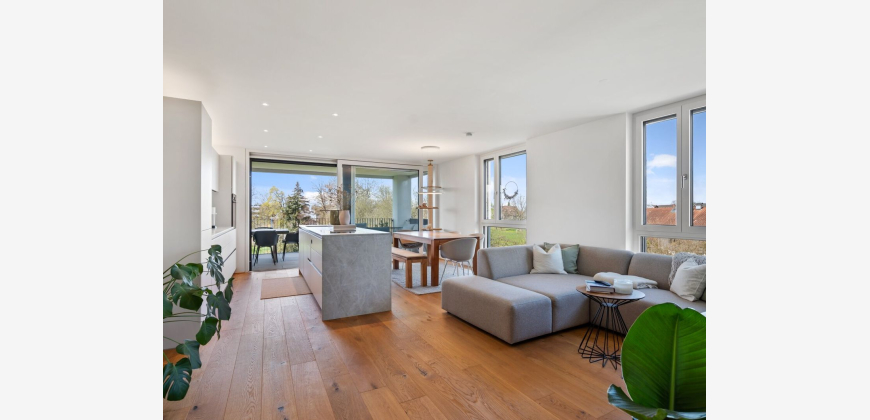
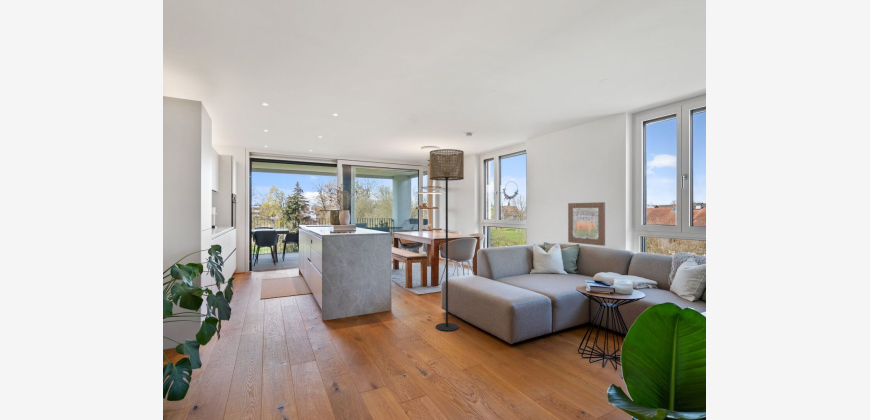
+ wall art [567,201,606,247]
+ floor lamp [429,148,465,332]
